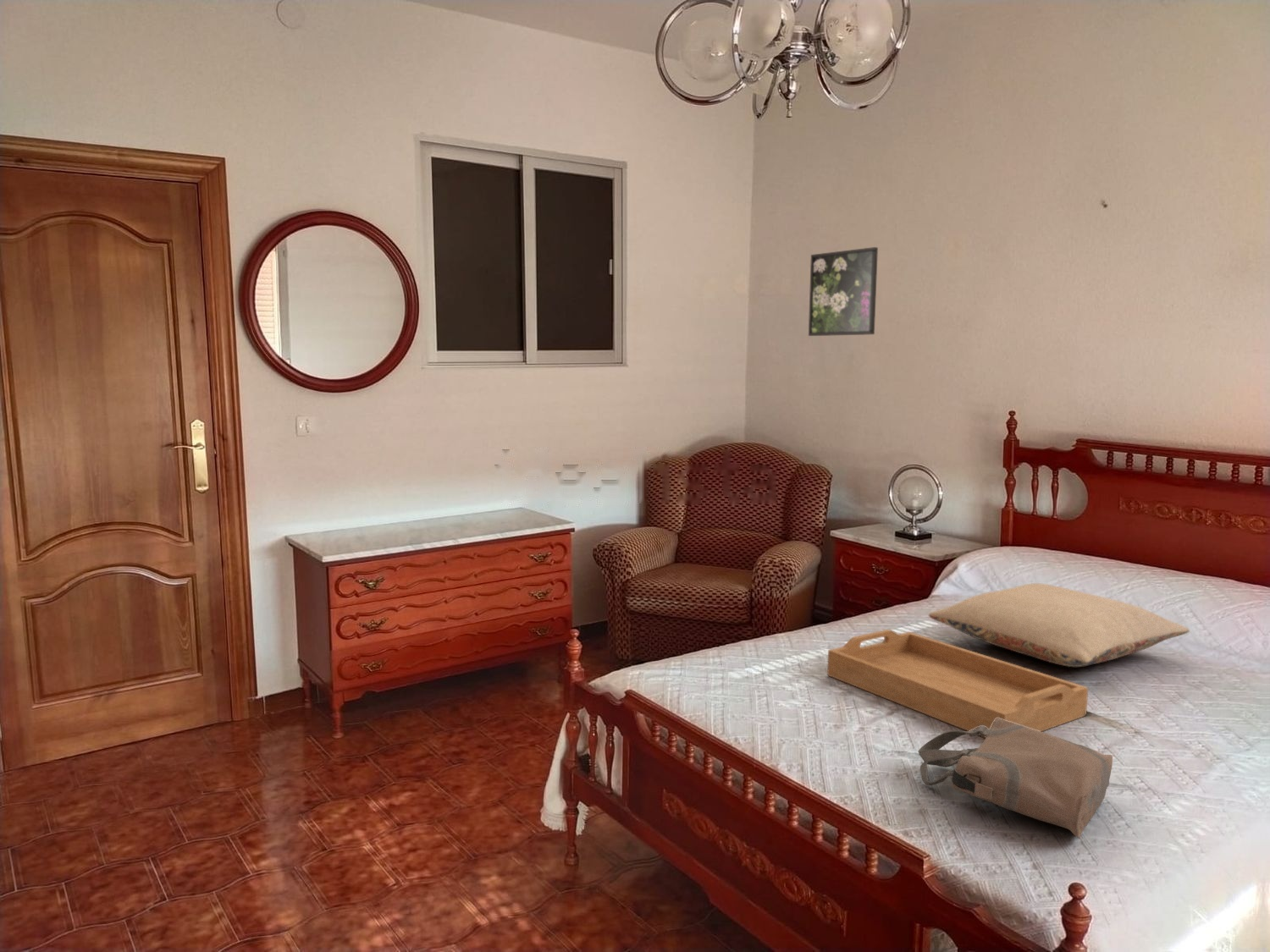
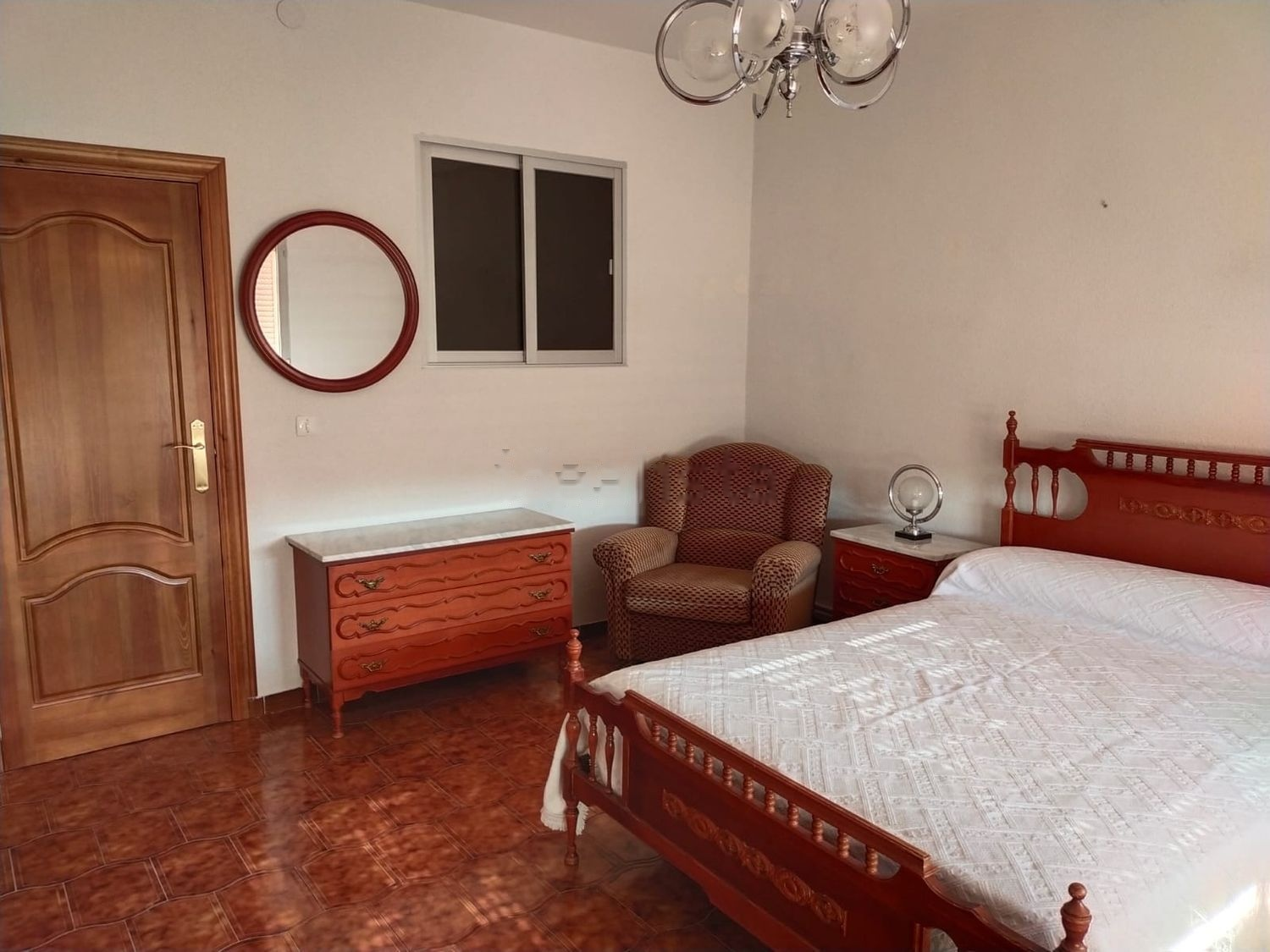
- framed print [808,246,879,337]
- pillow [928,582,1190,668]
- tote bag [917,718,1113,839]
- serving tray [826,629,1089,739]
